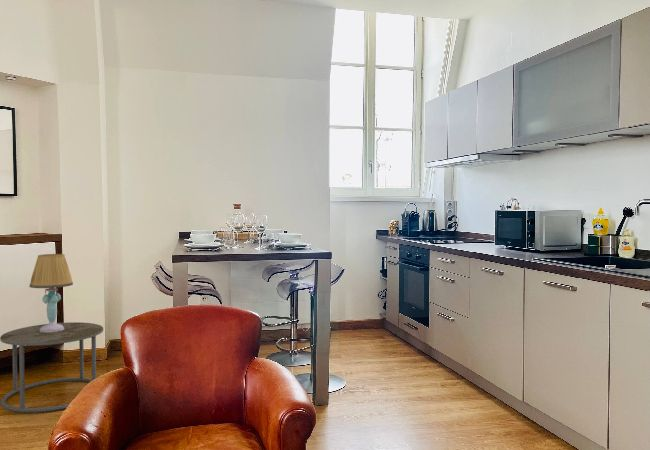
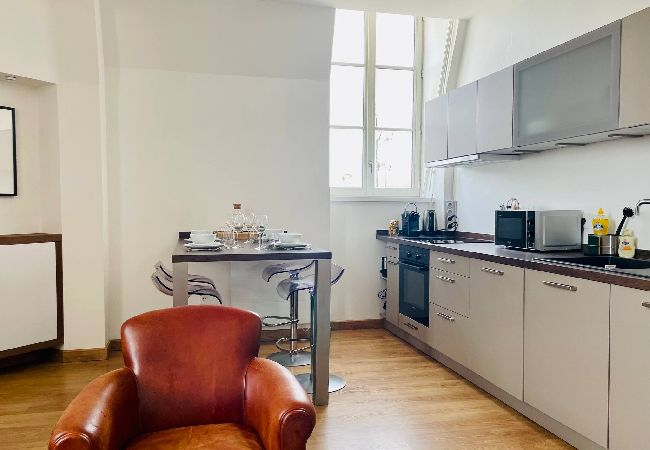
- side table [0,321,104,413]
- table lamp [29,253,74,333]
